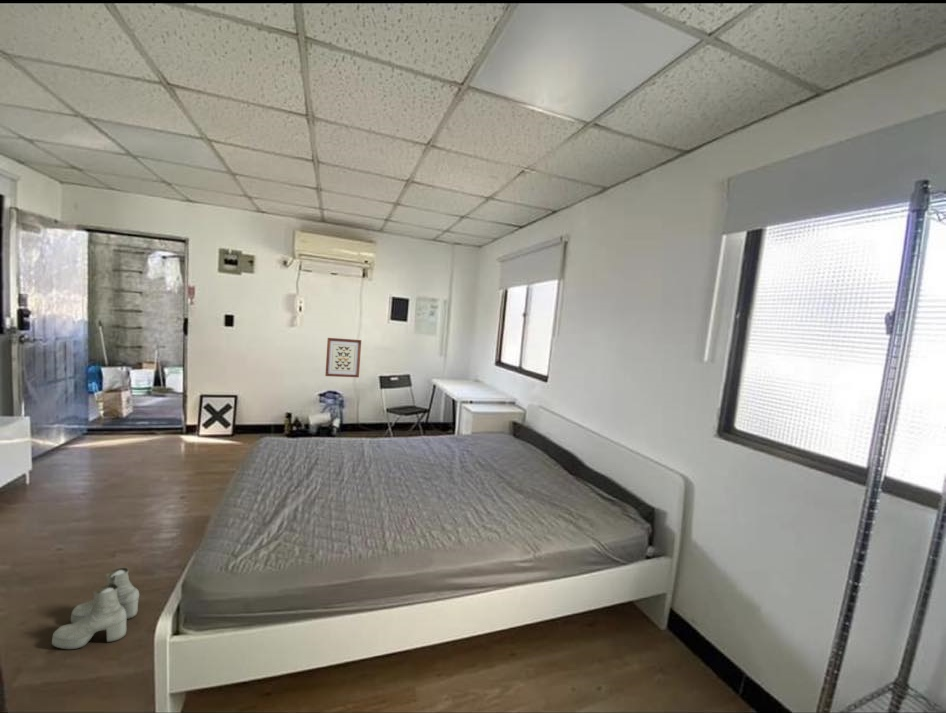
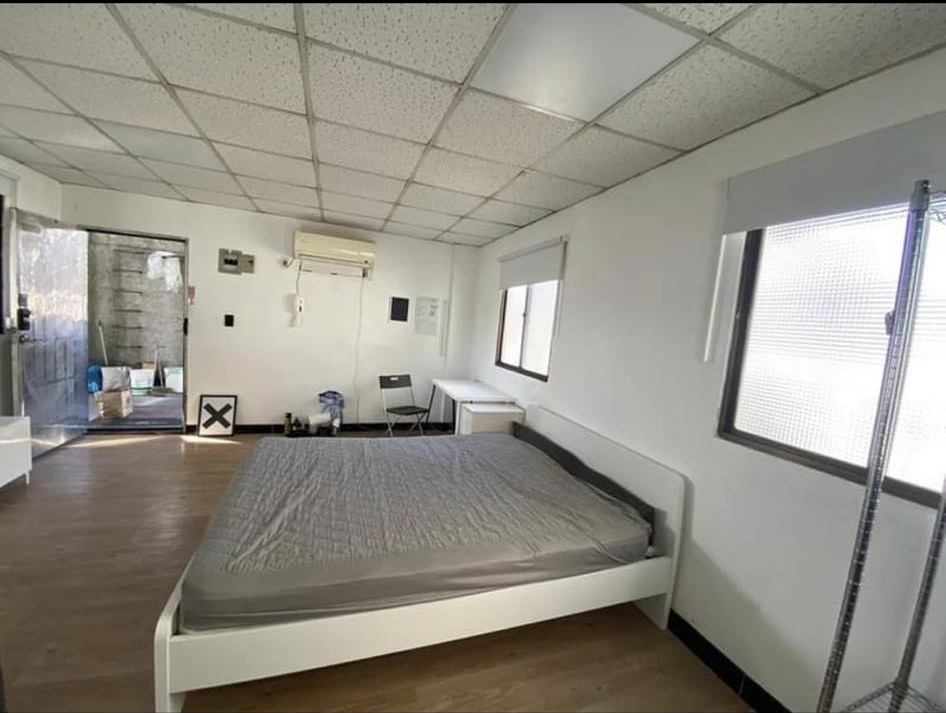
- wall art [324,337,362,378]
- boots [51,567,140,650]
